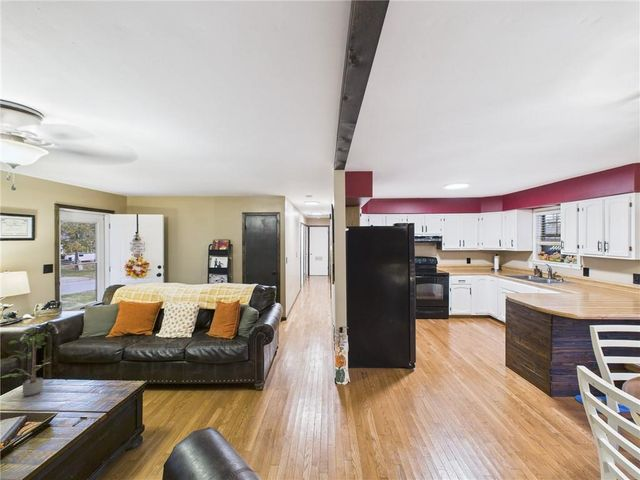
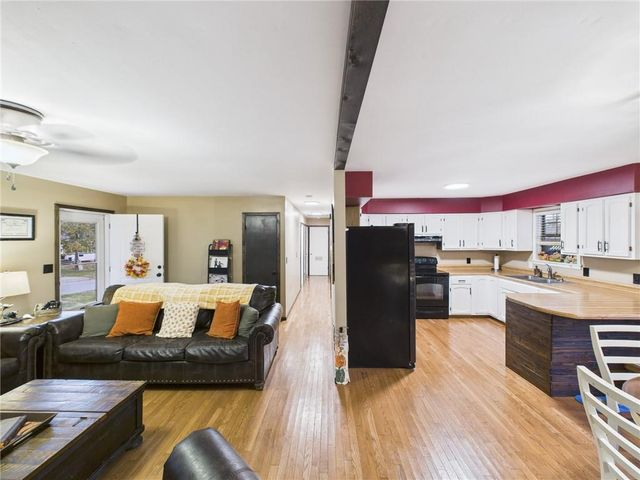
- potted plant [0,331,52,397]
